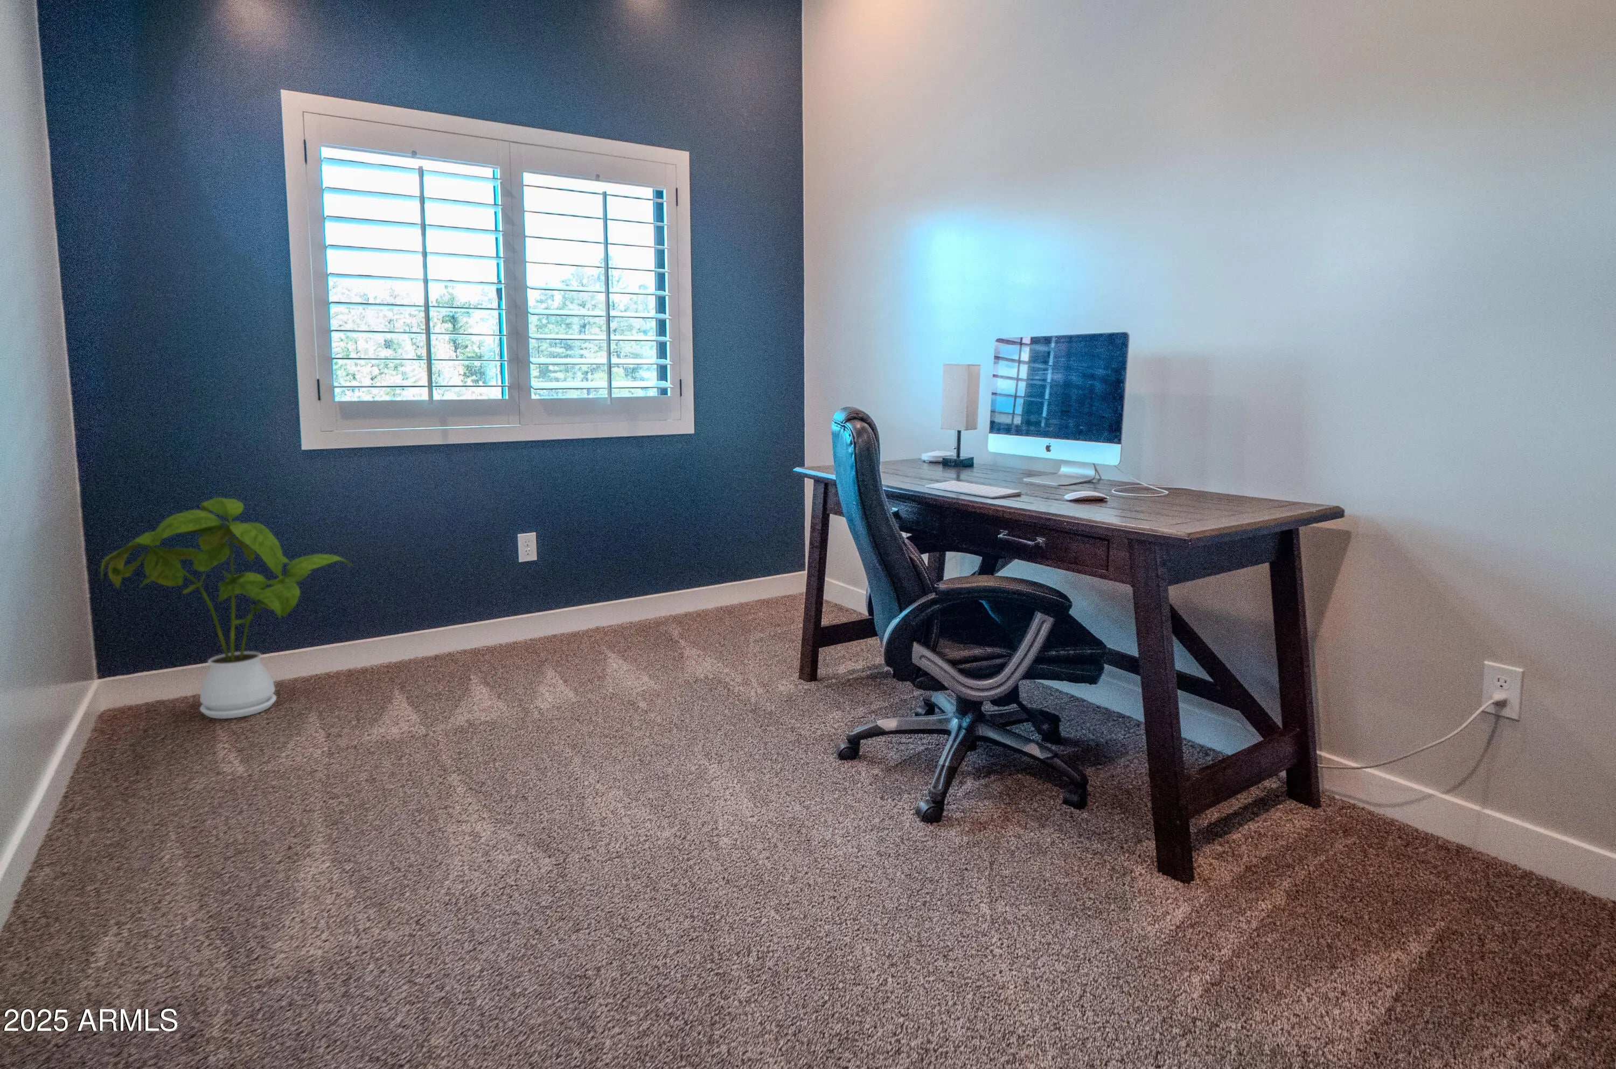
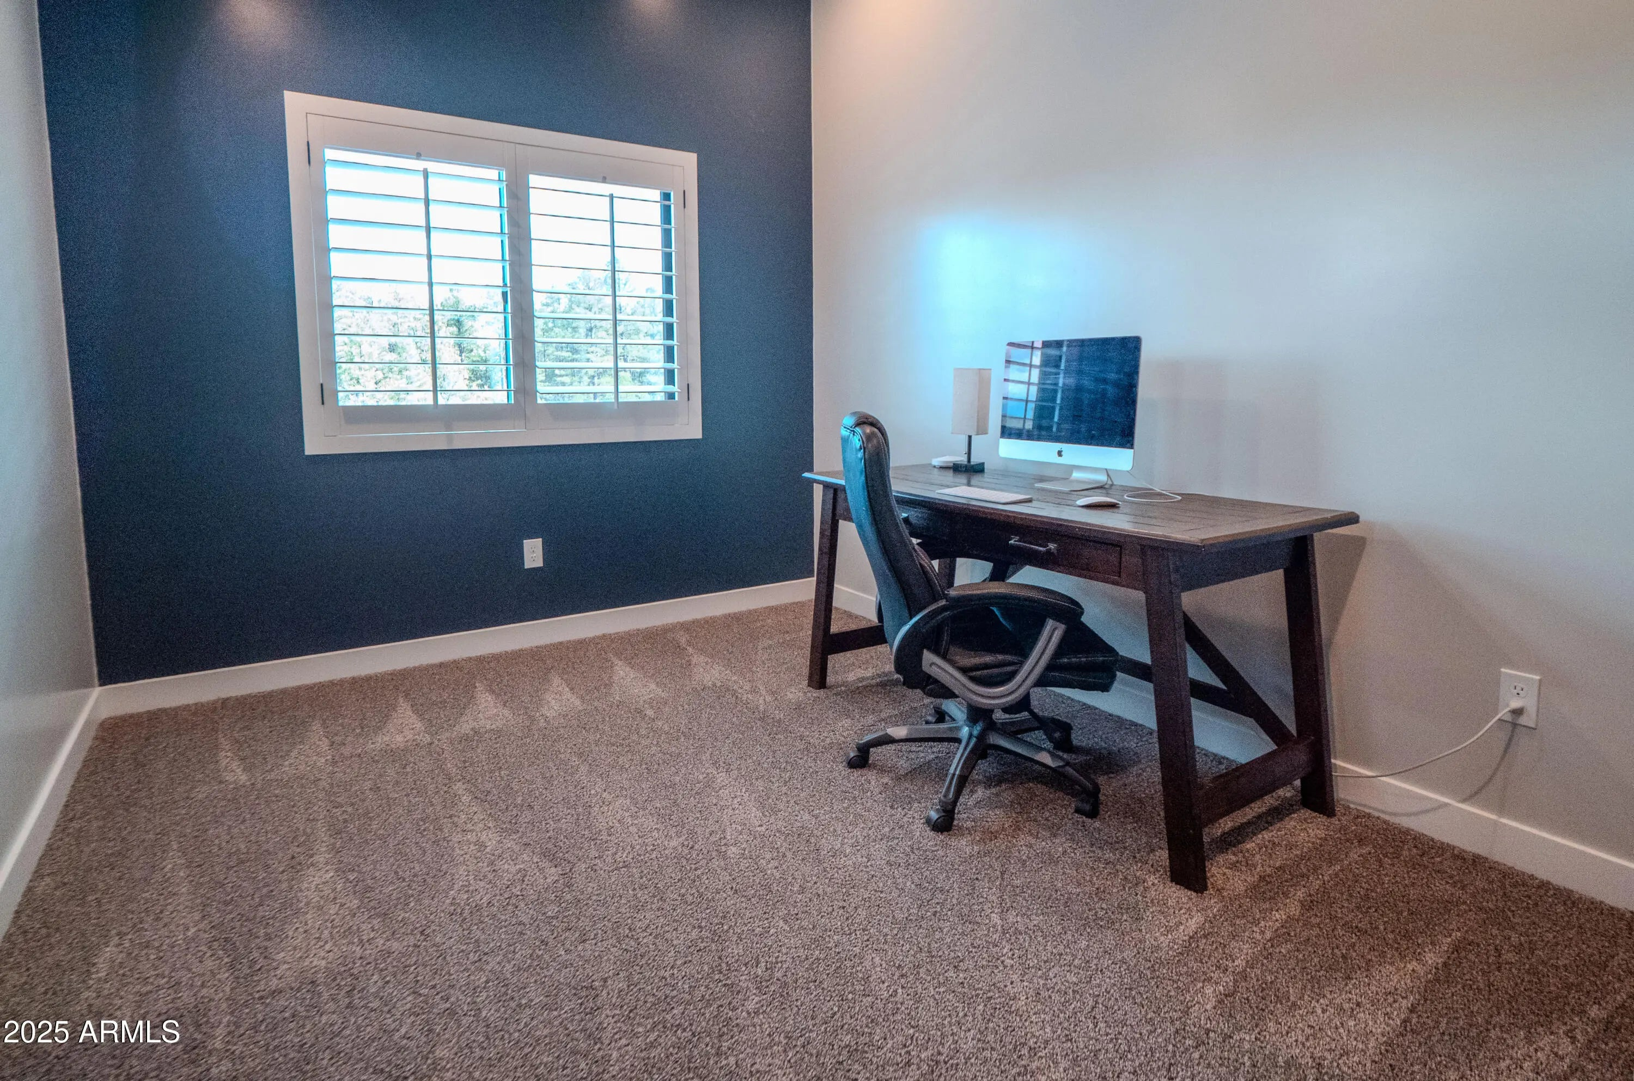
- house plant [100,498,353,719]
